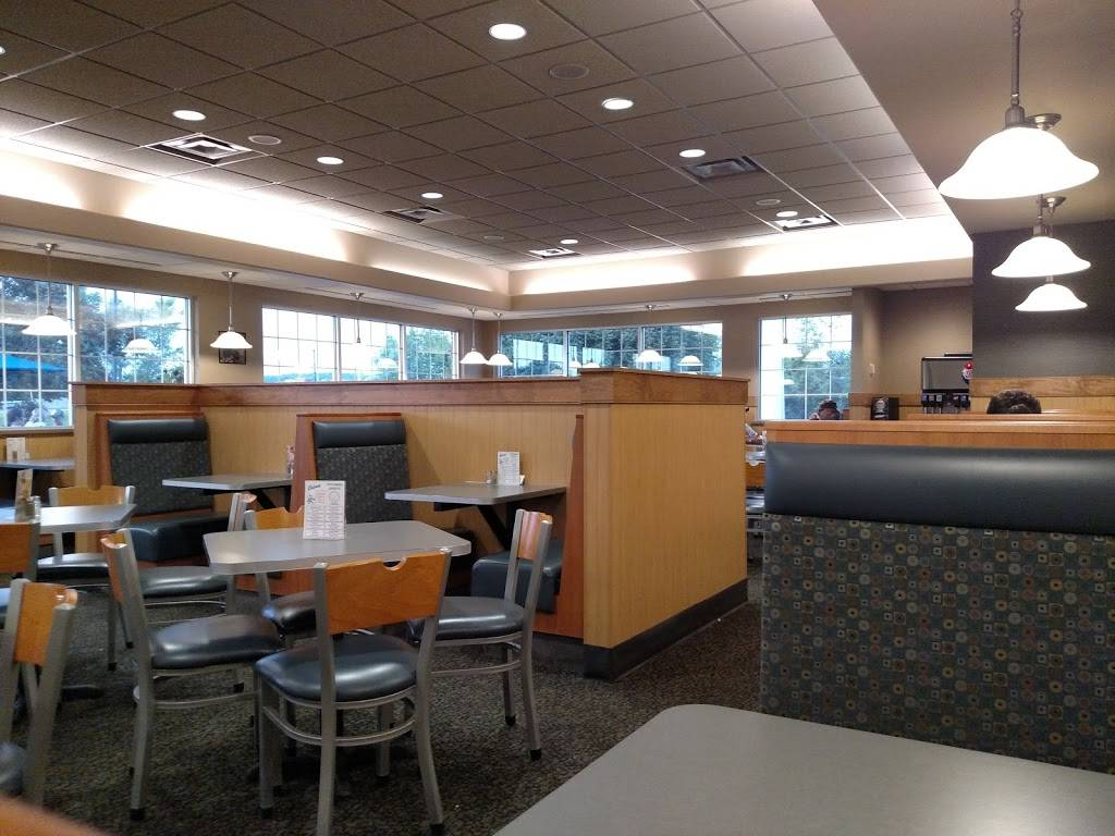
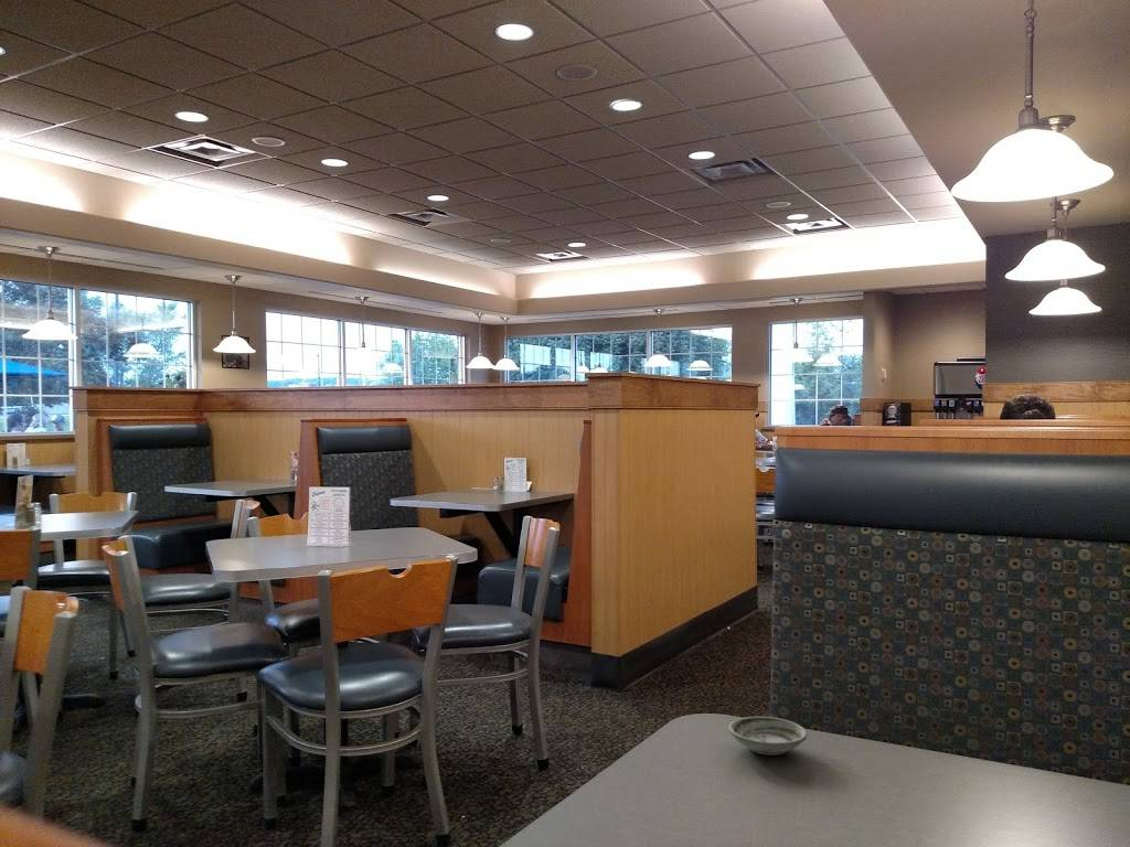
+ saucer [727,716,808,755]
